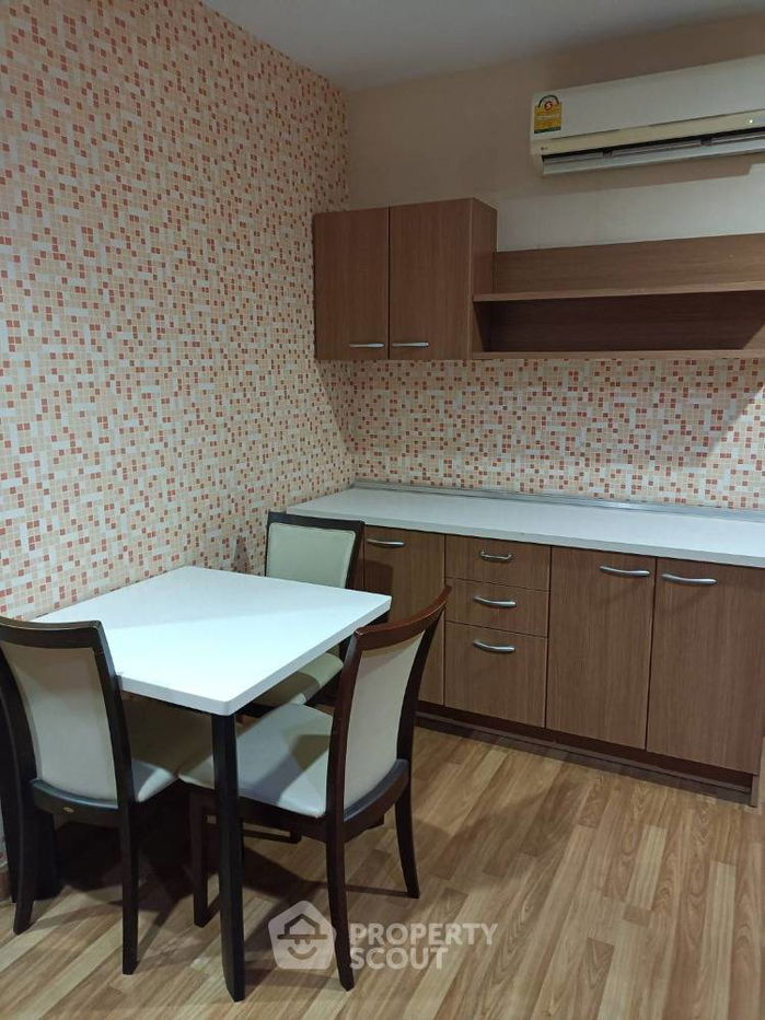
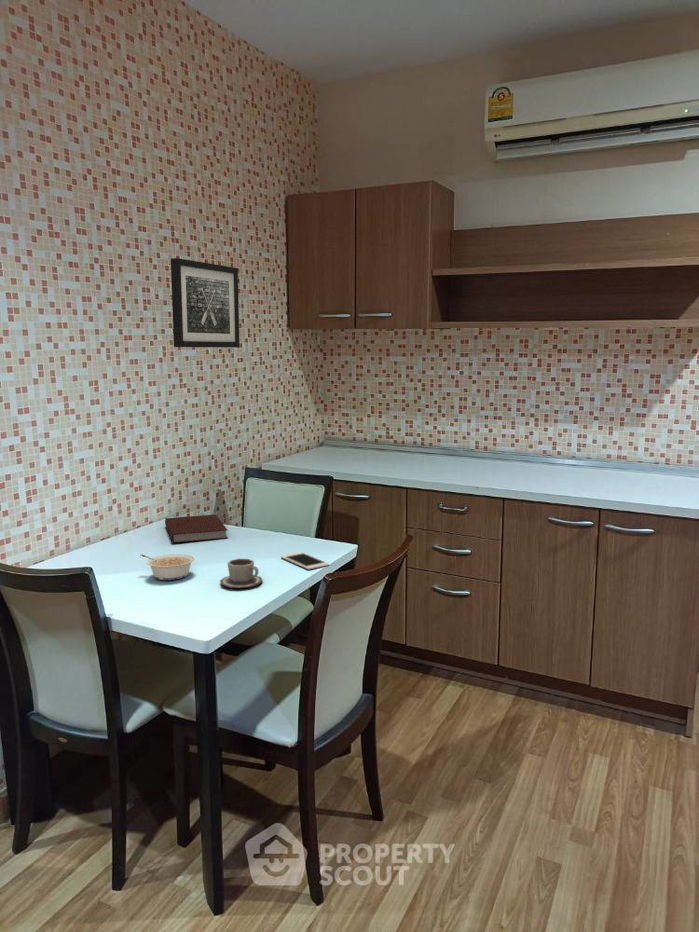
+ notebook [164,514,229,544]
+ cup [219,558,264,589]
+ cell phone [280,551,330,570]
+ legume [140,553,196,581]
+ wall art [170,257,241,348]
